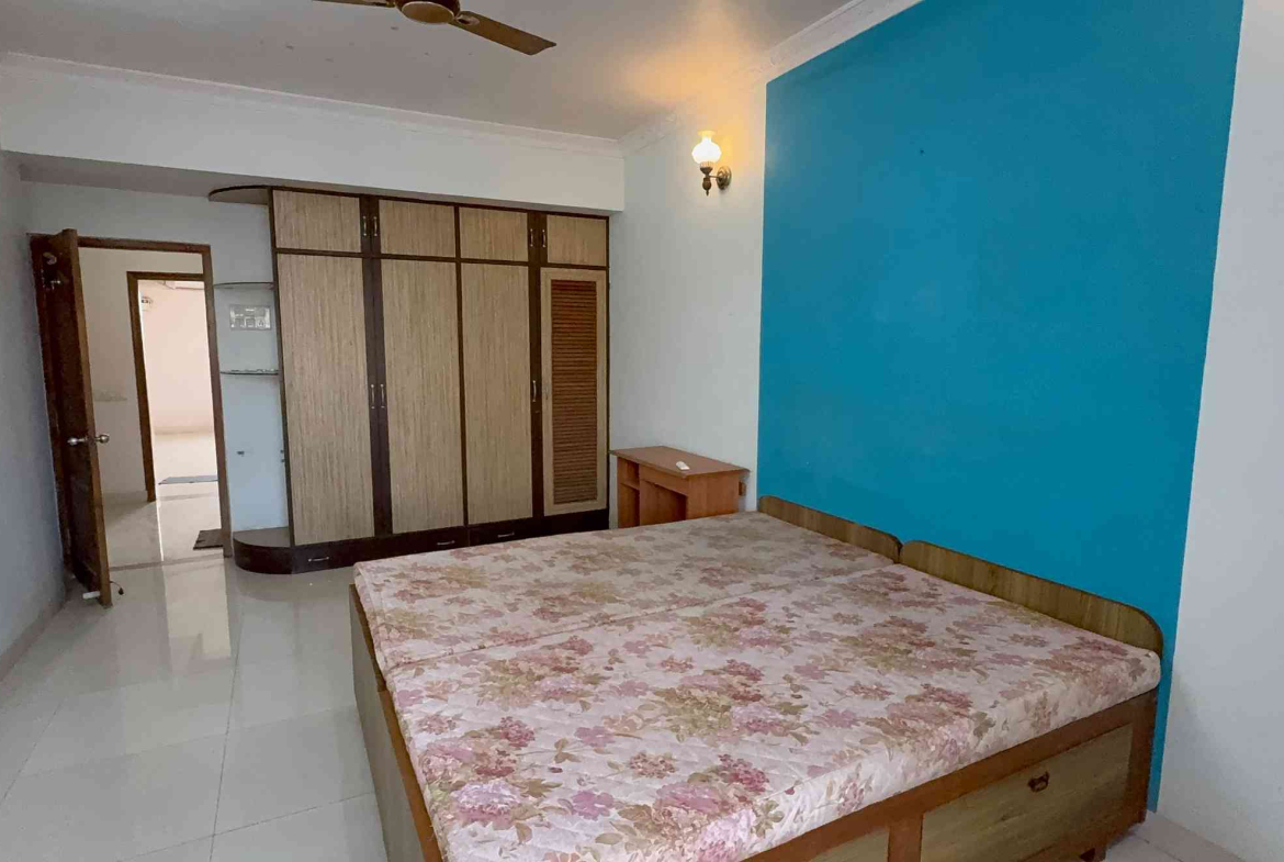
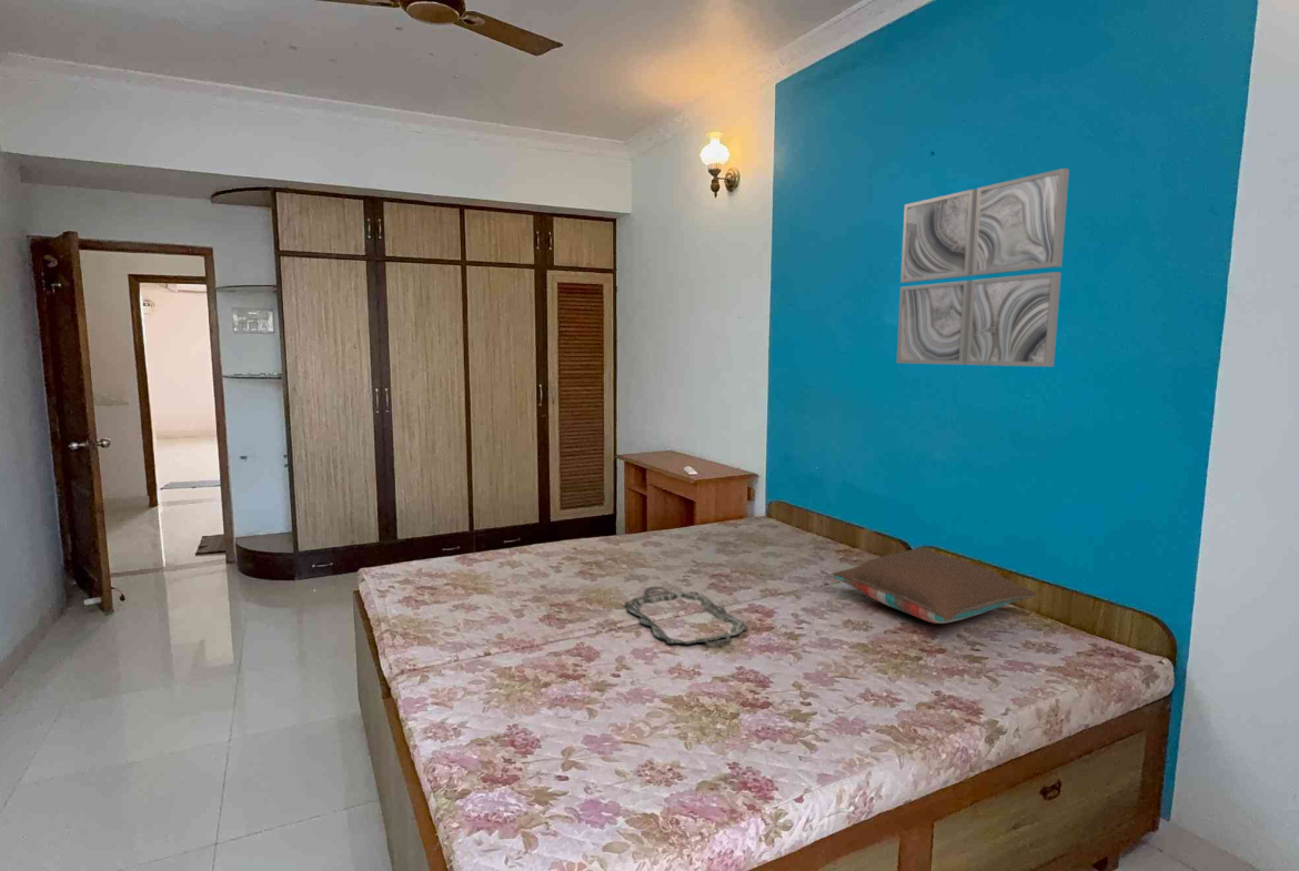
+ wall art [896,168,1070,367]
+ pillow [830,548,1038,625]
+ serving tray [623,586,749,646]
